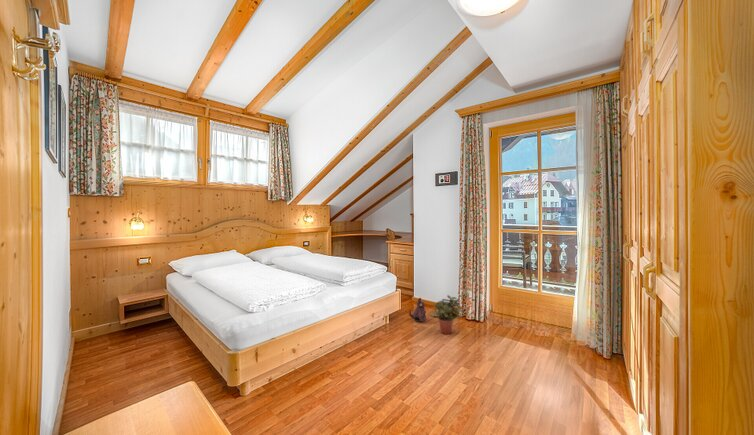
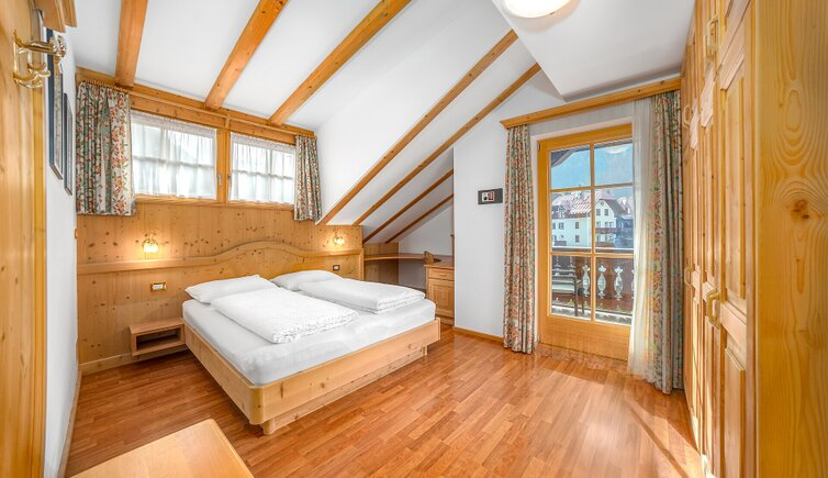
- plush toy [408,297,427,323]
- potted plant [428,294,464,335]
